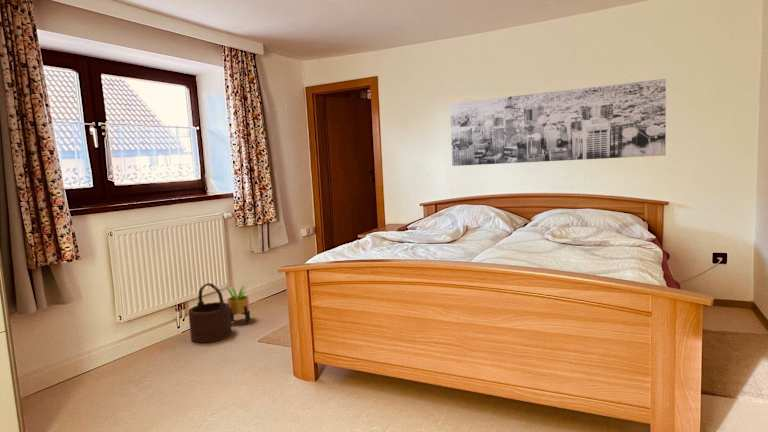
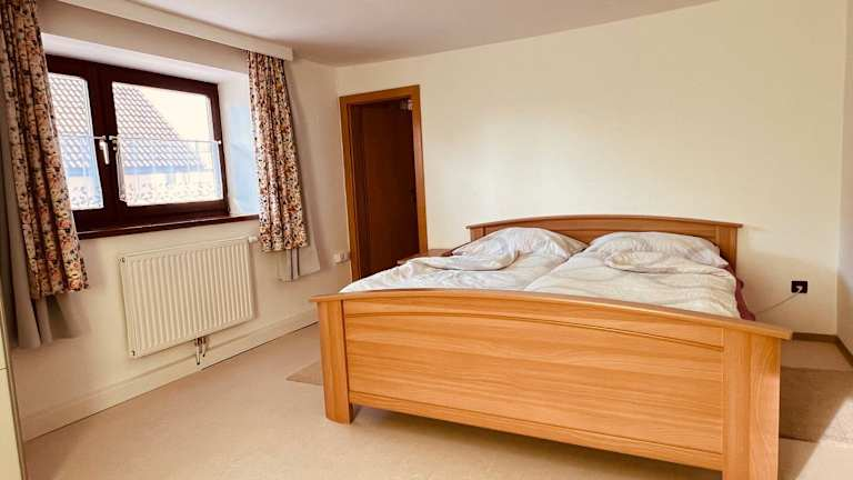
- wall art [449,78,667,167]
- potted plant [224,282,251,326]
- wooden bucket [187,282,233,344]
